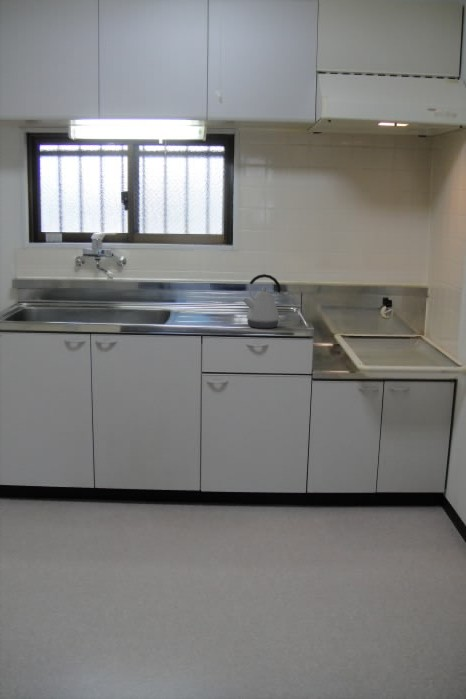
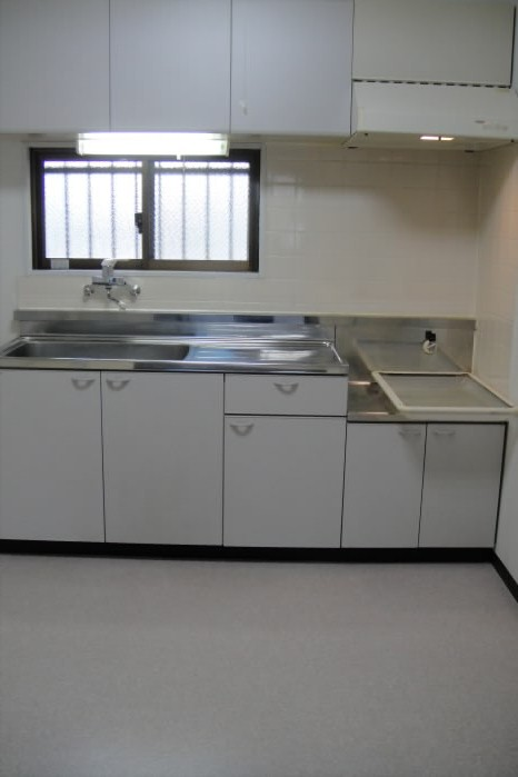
- kettle [241,273,283,330]
